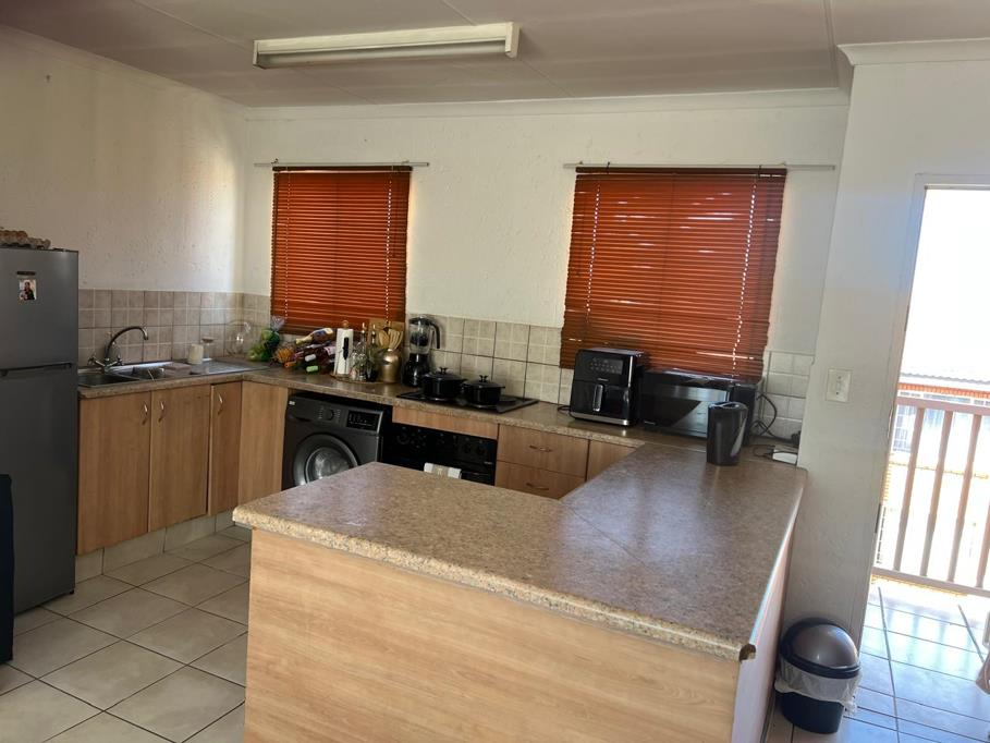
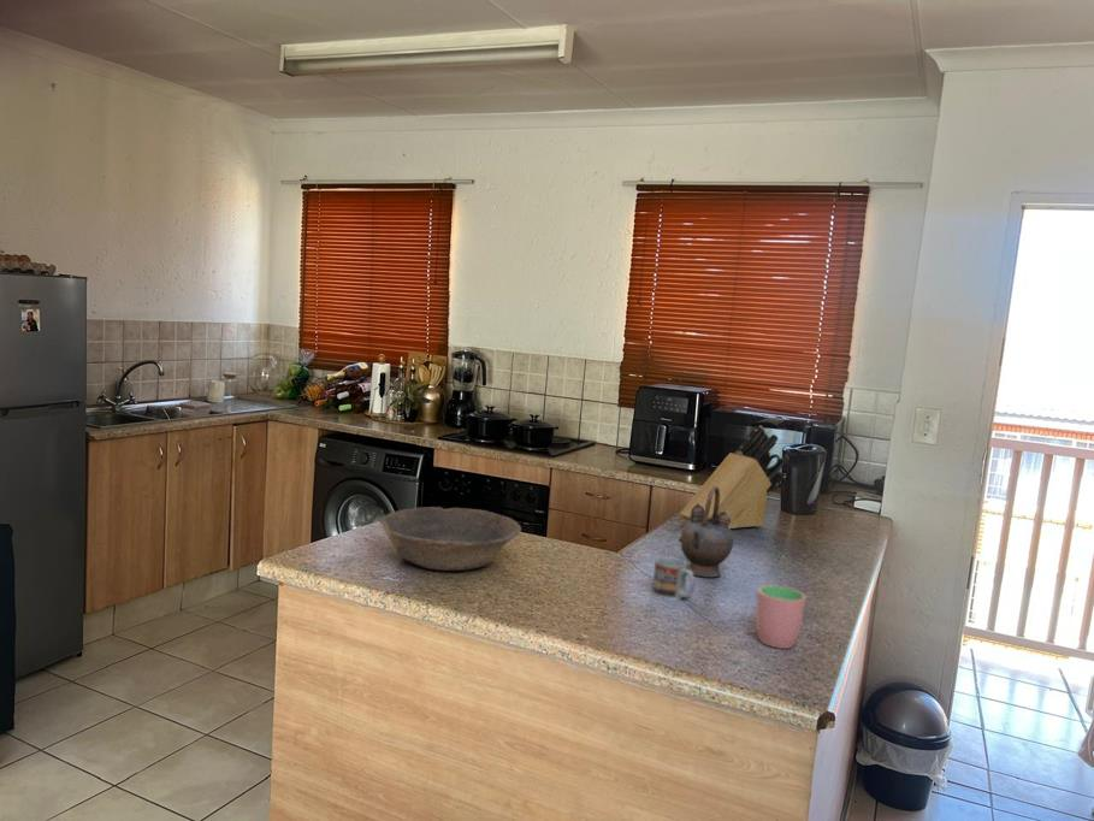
+ teapot [676,486,735,578]
+ bowl [378,506,522,572]
+ cup [651,555,696,601]
+ knife block [679,425,791,530]
+ cup [755,584,806,650]
